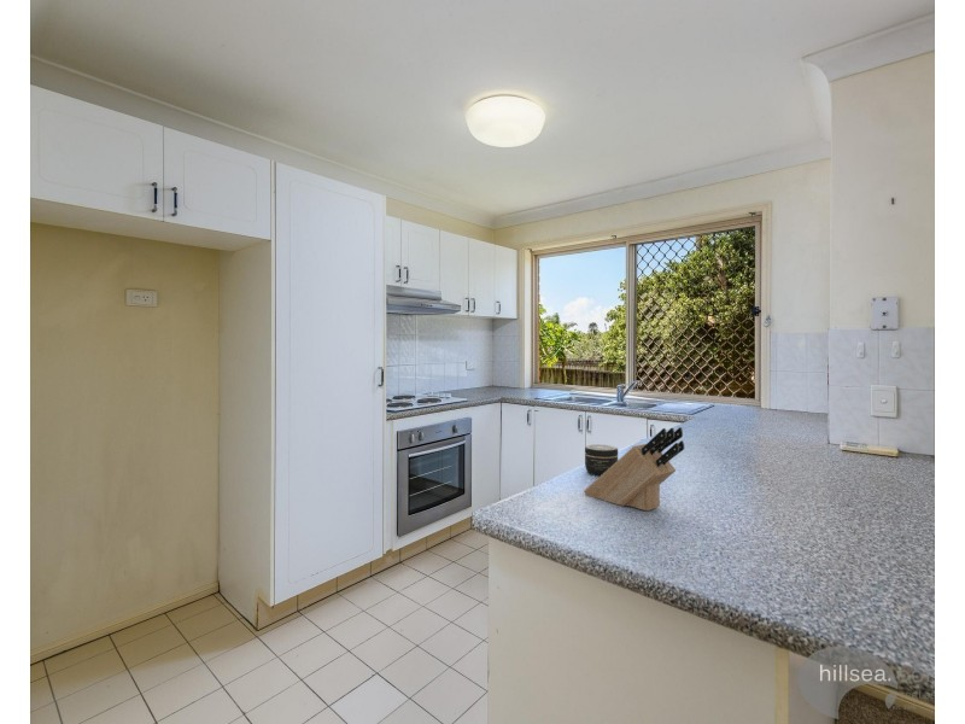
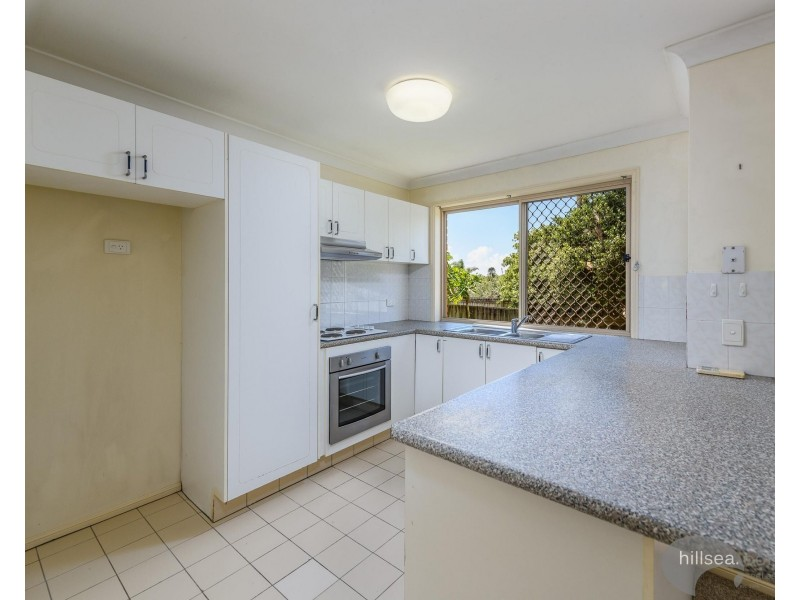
- knife block [583,426,685,512]
- jar [584,443,620,477]
